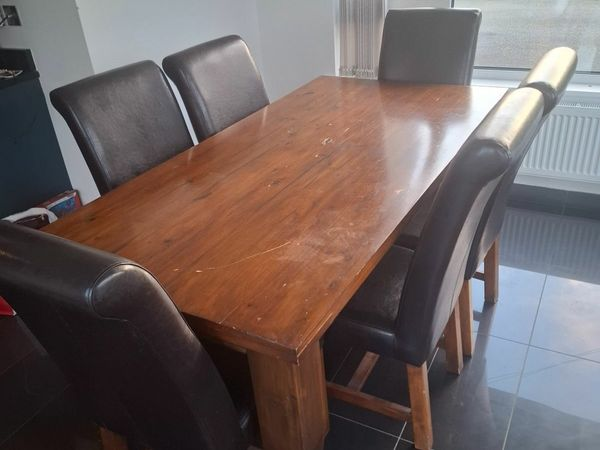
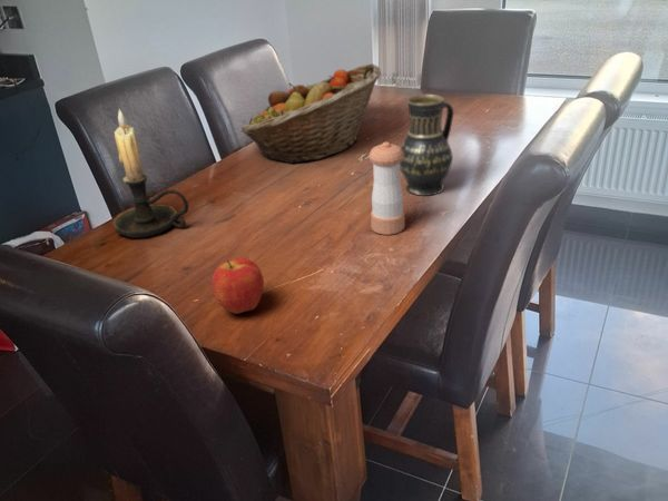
+ apple [212,257,265,315]
+ pepper shaker [369,141,406,236]
+ candle holder [111,108,189,239]
+ fruit basket [240,62,382,165]
+ vase [400,94,454,197]
